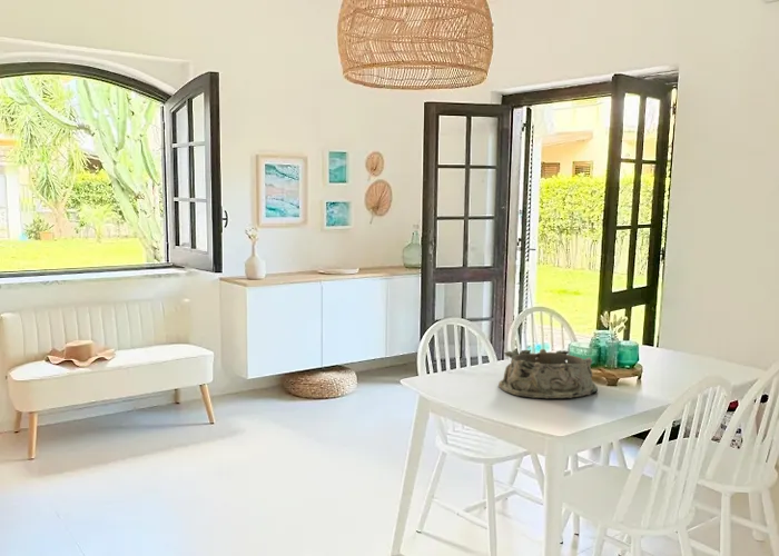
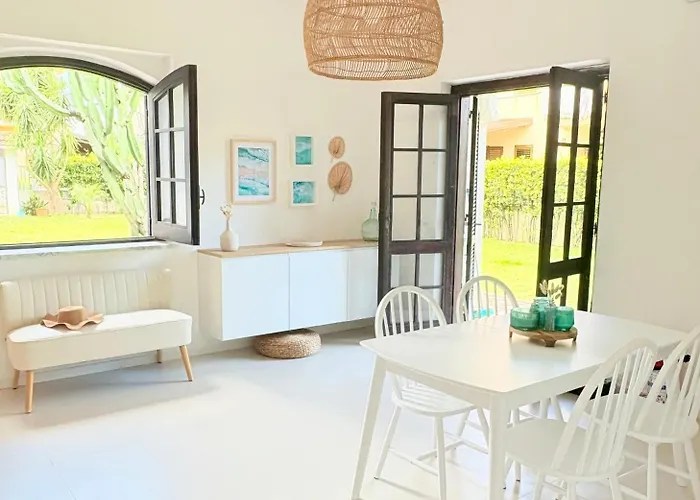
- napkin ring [497,348,599,399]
